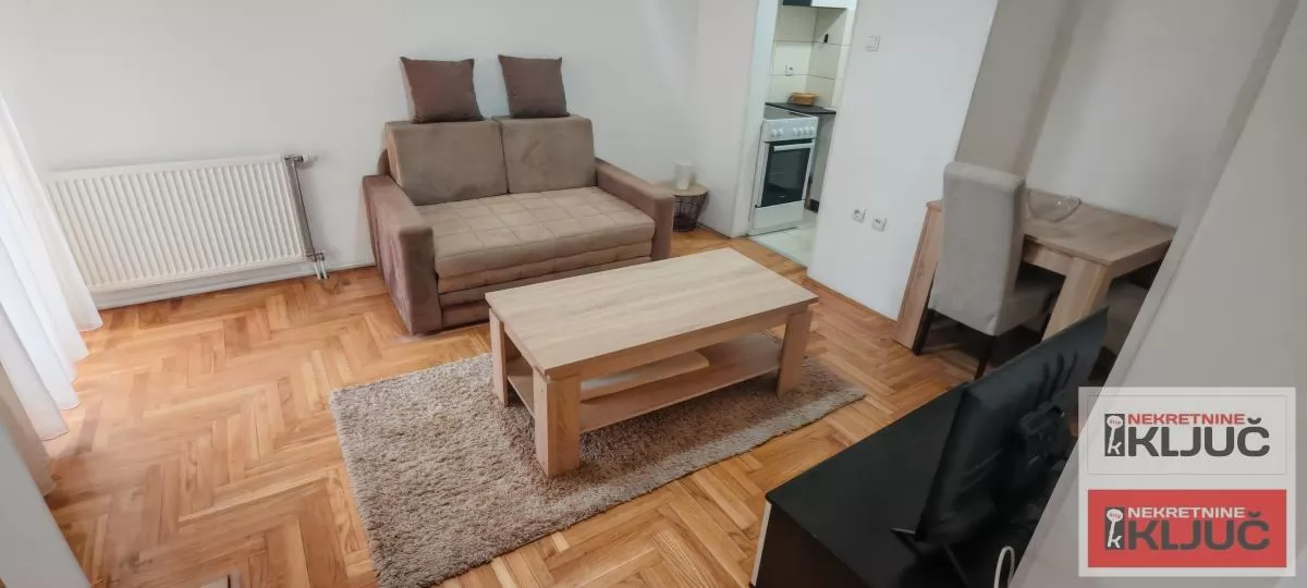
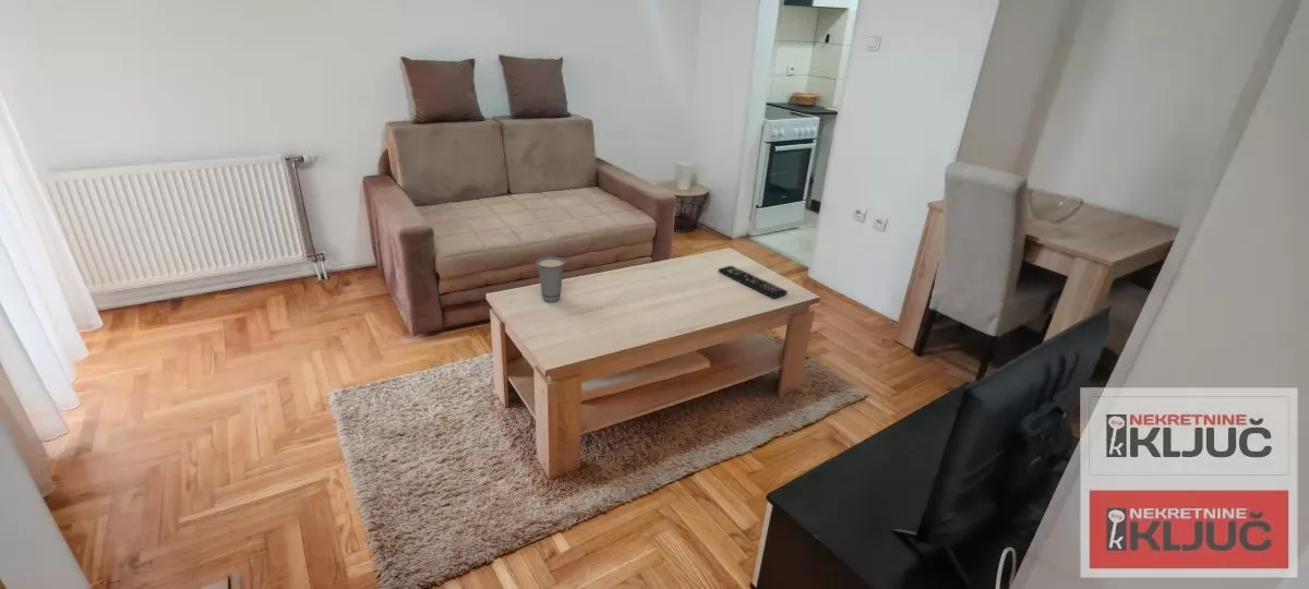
+ cup [535,255,566,303]
+ remote control [718,265,789,300]
